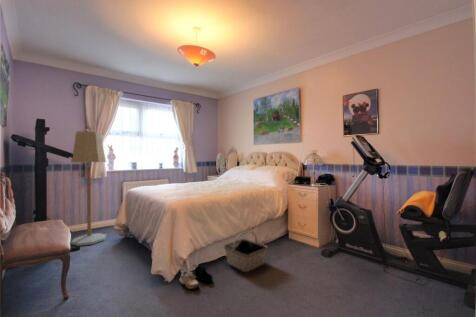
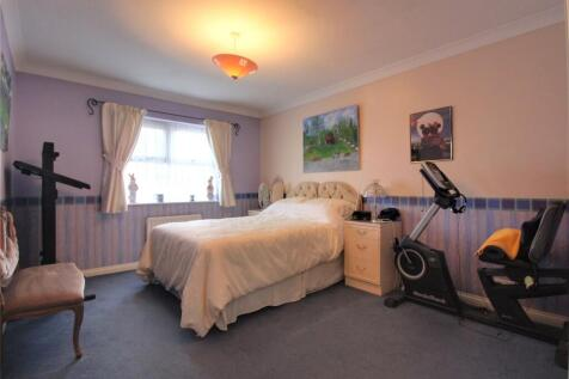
- floor lamp [70,130,107,247]
- shoe [178,264,214,290]
- basket [222,230,269,273]
